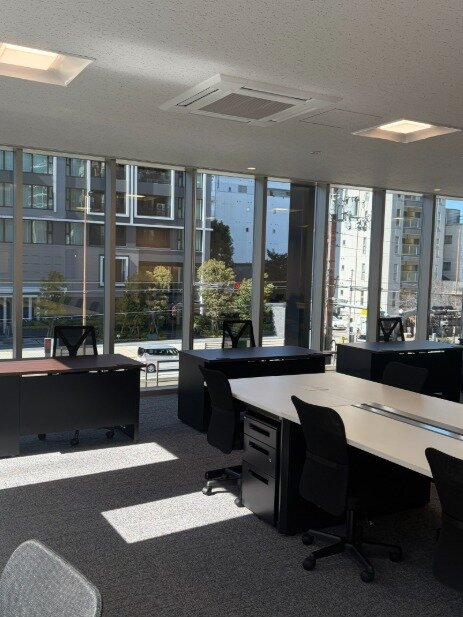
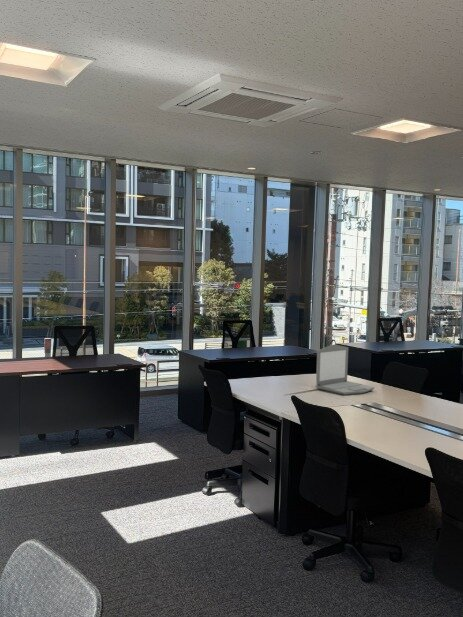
+ laptop [314,343,376,396]
